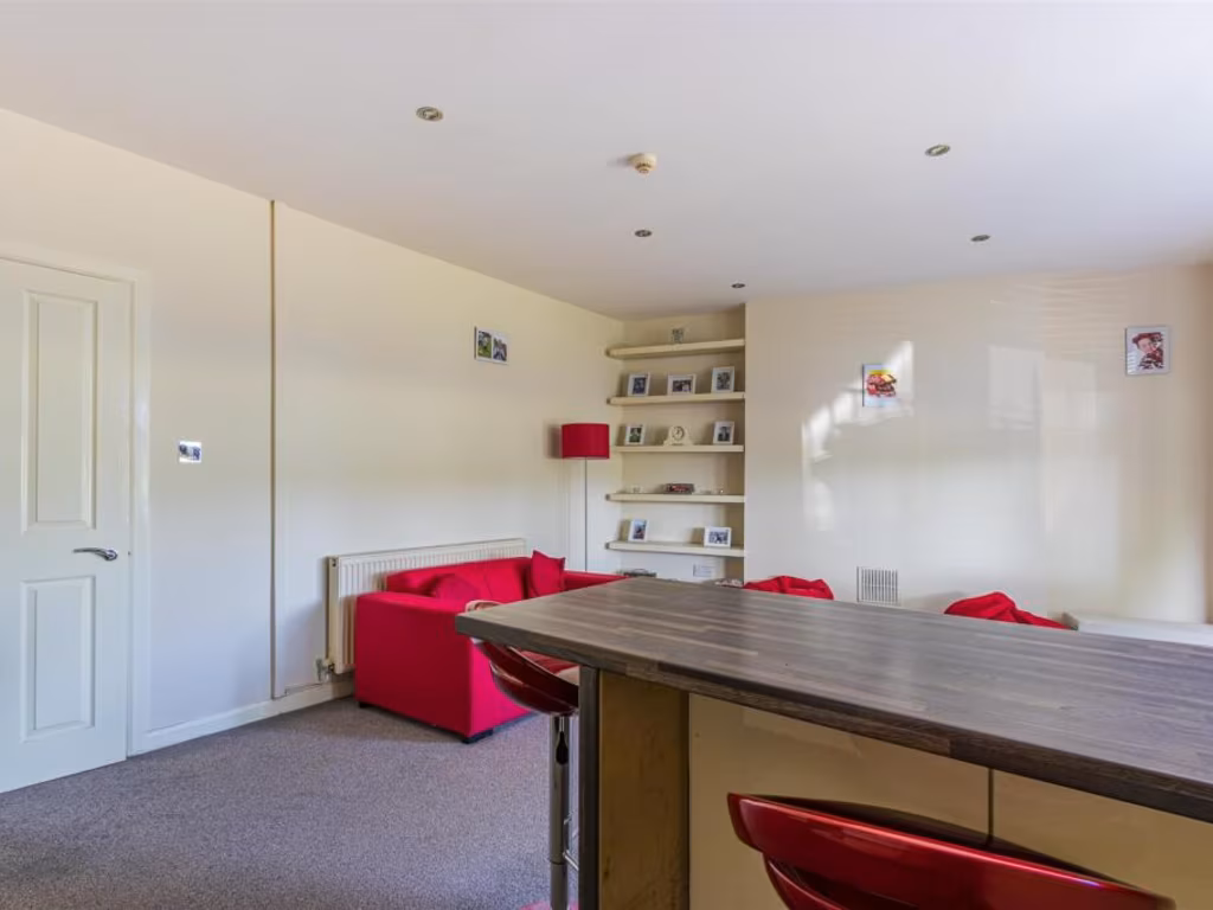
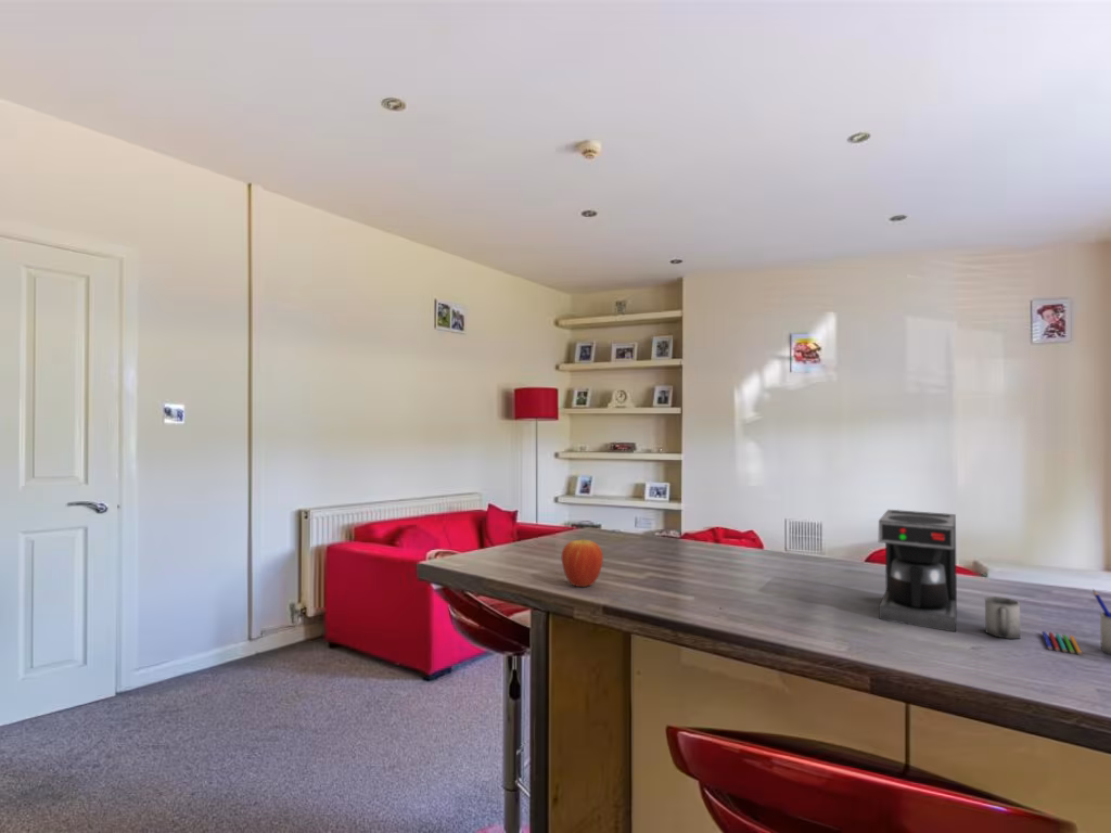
+ fruit [561,536,604,588]
+ coffee maker [878,509,1111,656]
